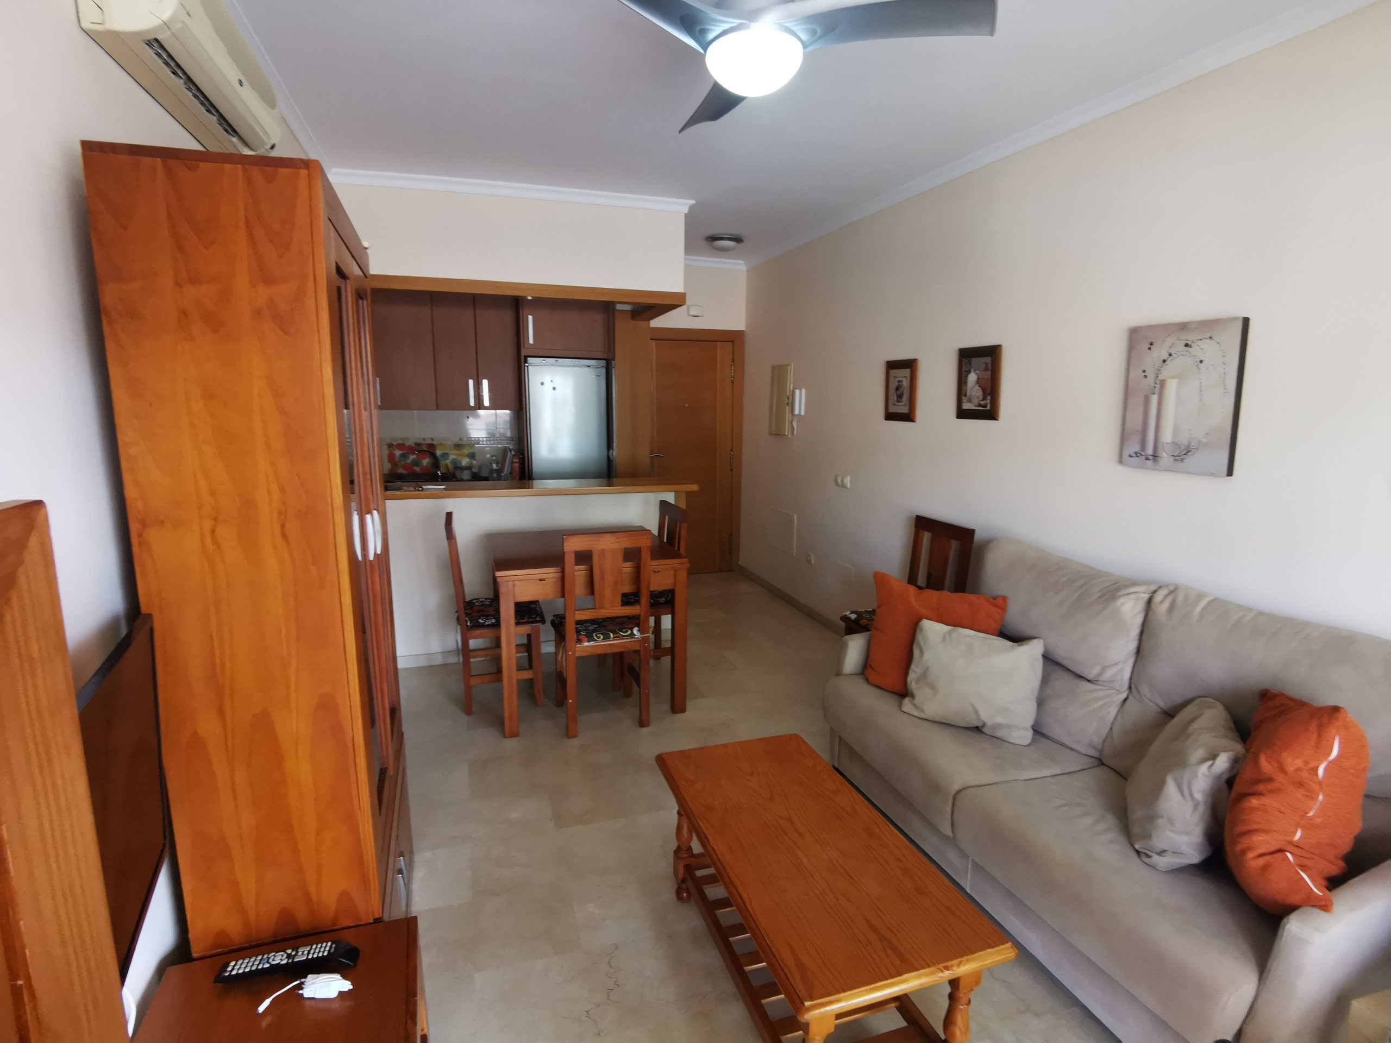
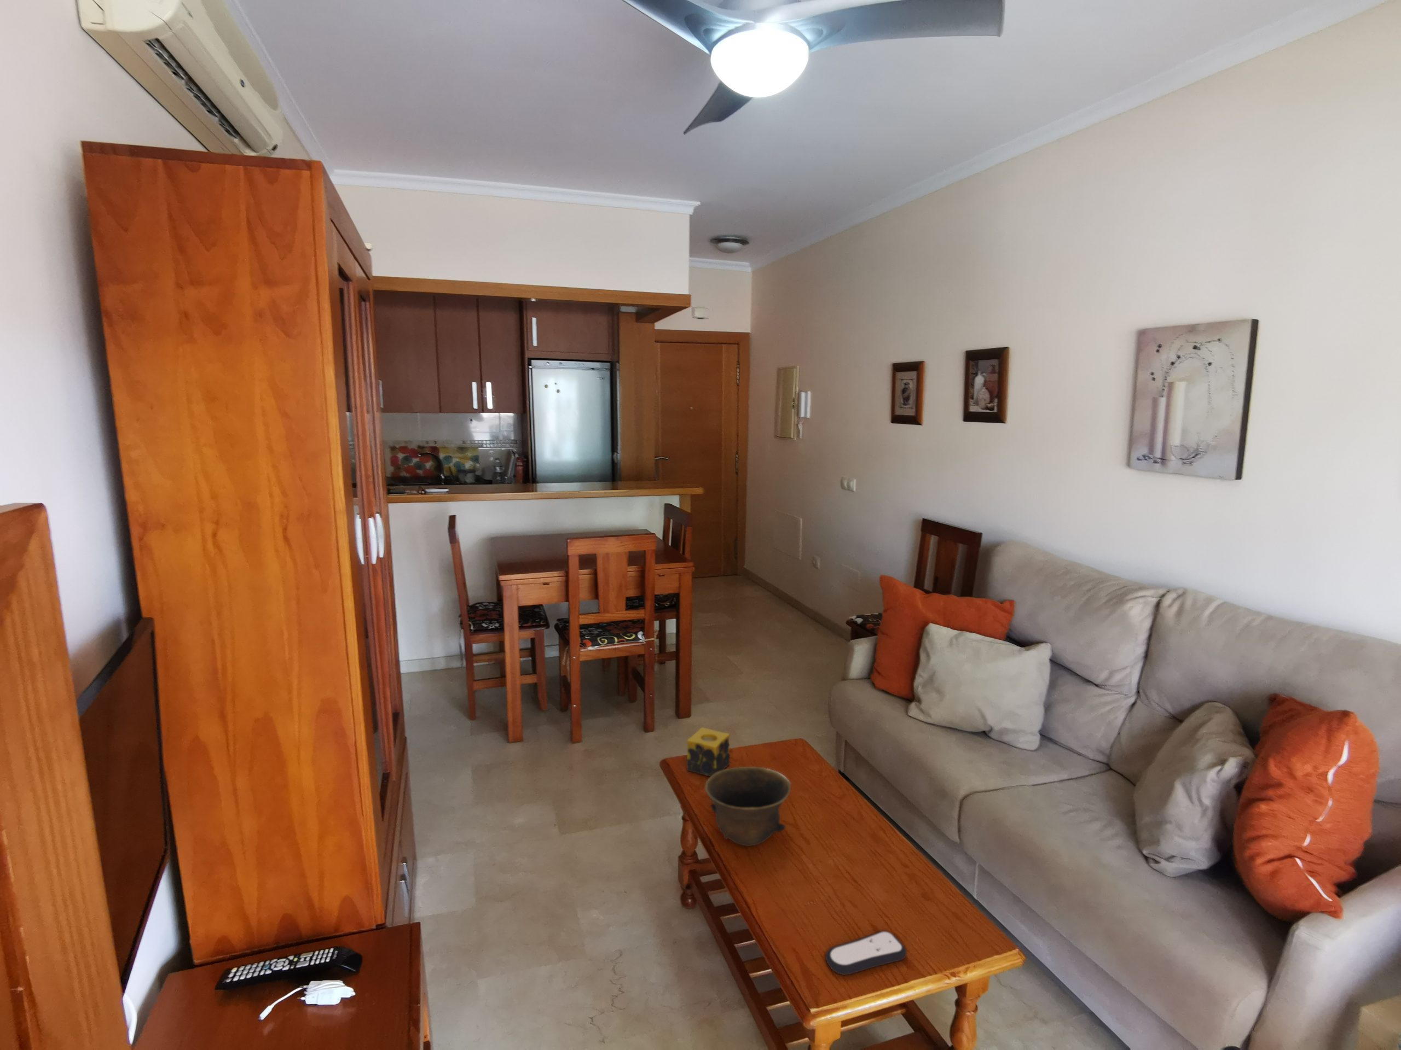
+ remote control [825,930,908,976]
+ candle [686,727,730,778]
+ bowl [704,767,792,847]
